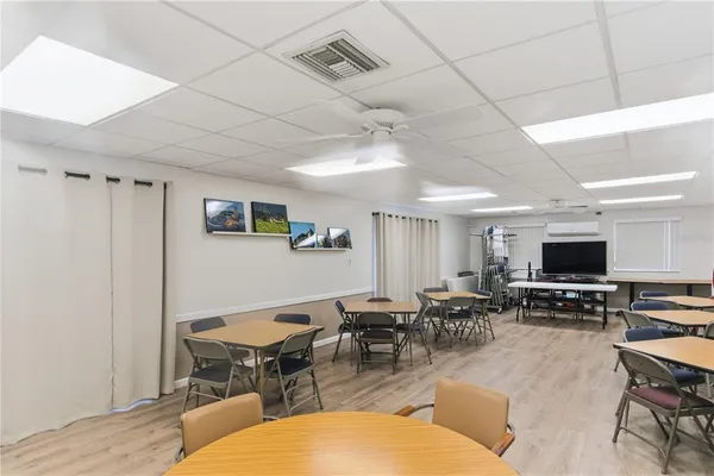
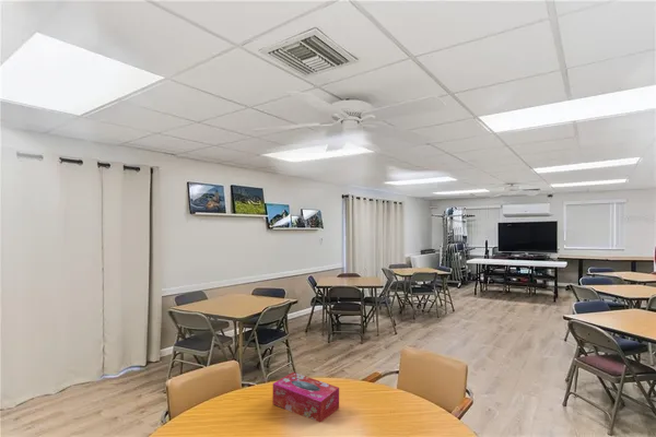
+ tissue box [272,371,340,424]
